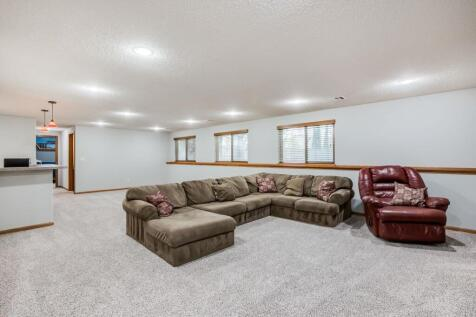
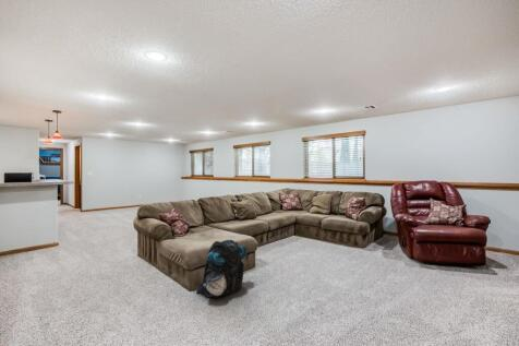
+ backpack [195,239,249,299]
